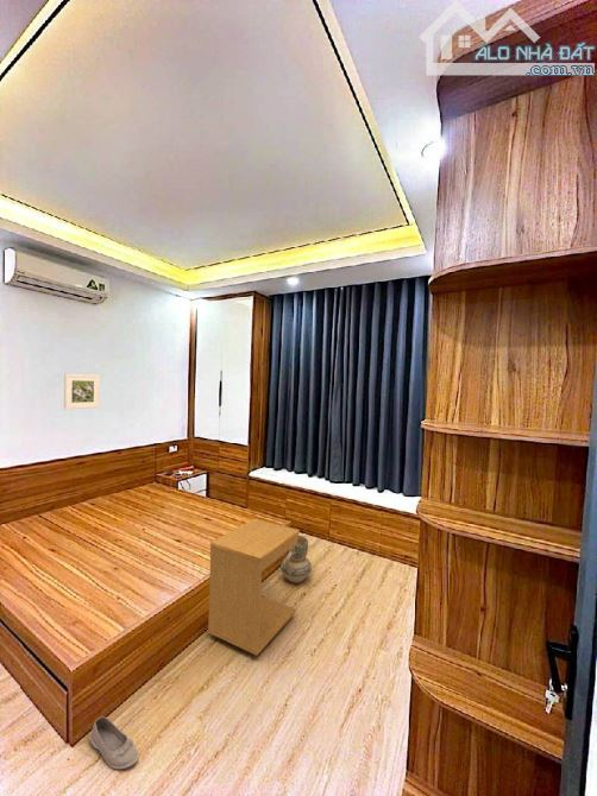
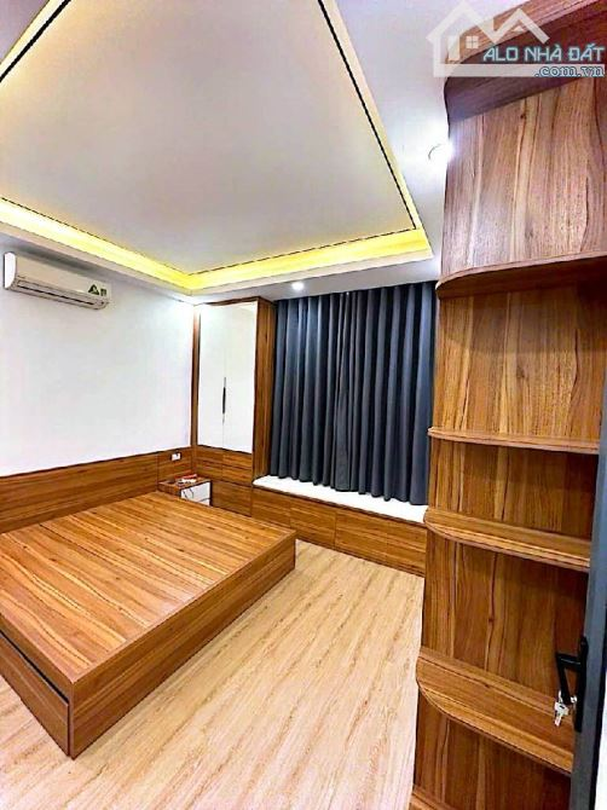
- shoe [89,715,140,770]
- ceramic jug [279,535,313,585]
- side table [207,518,301,657]
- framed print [63,373,101,410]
